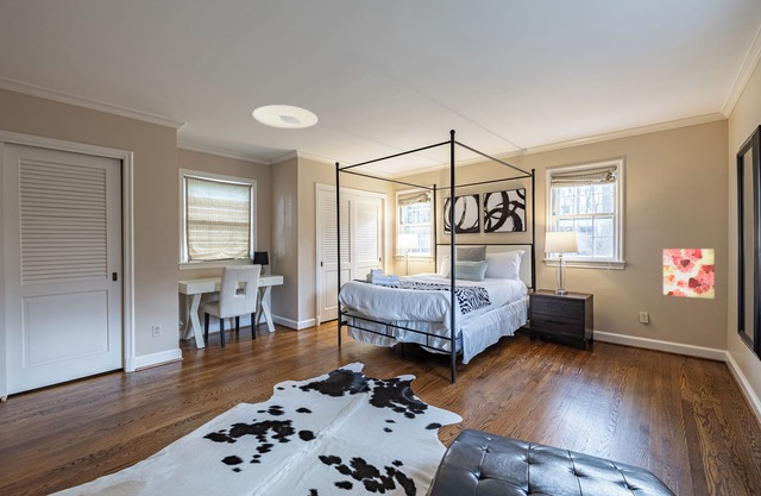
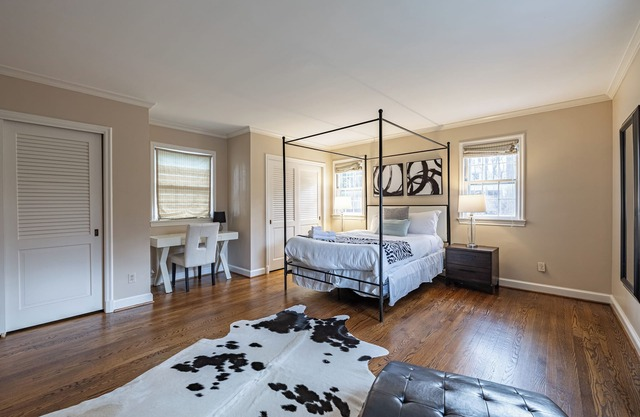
- ceiling light [252,103,319,130]
- wall art [662,247,716,300]
